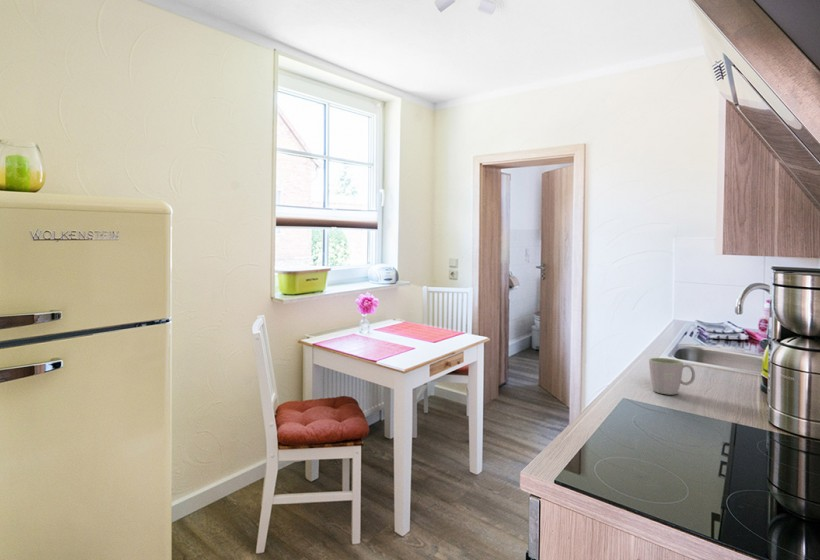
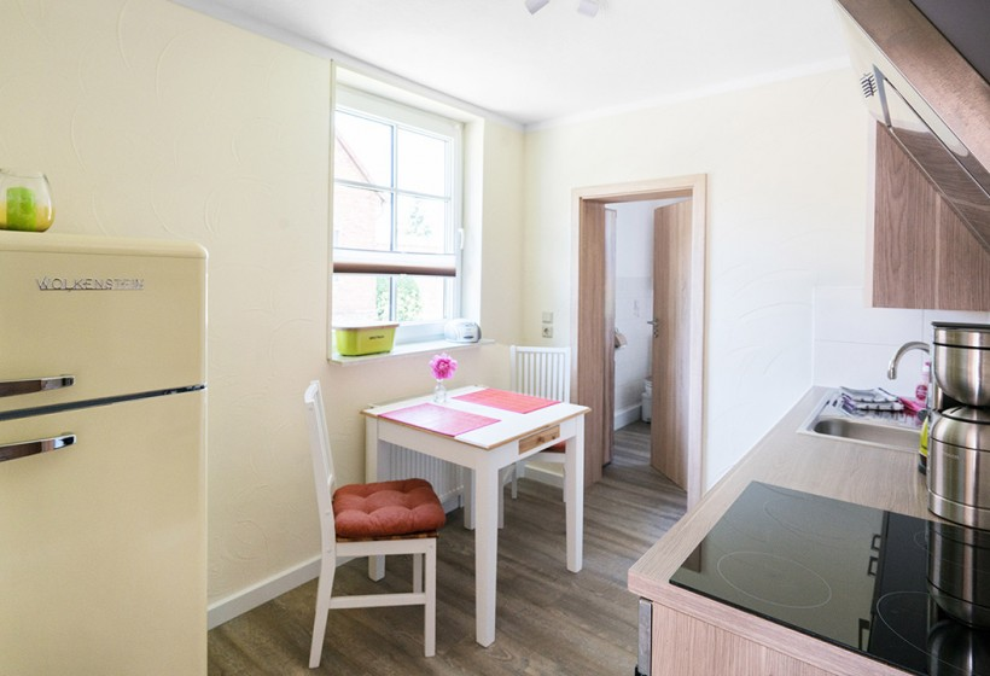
- mug [648,357,696,395]
